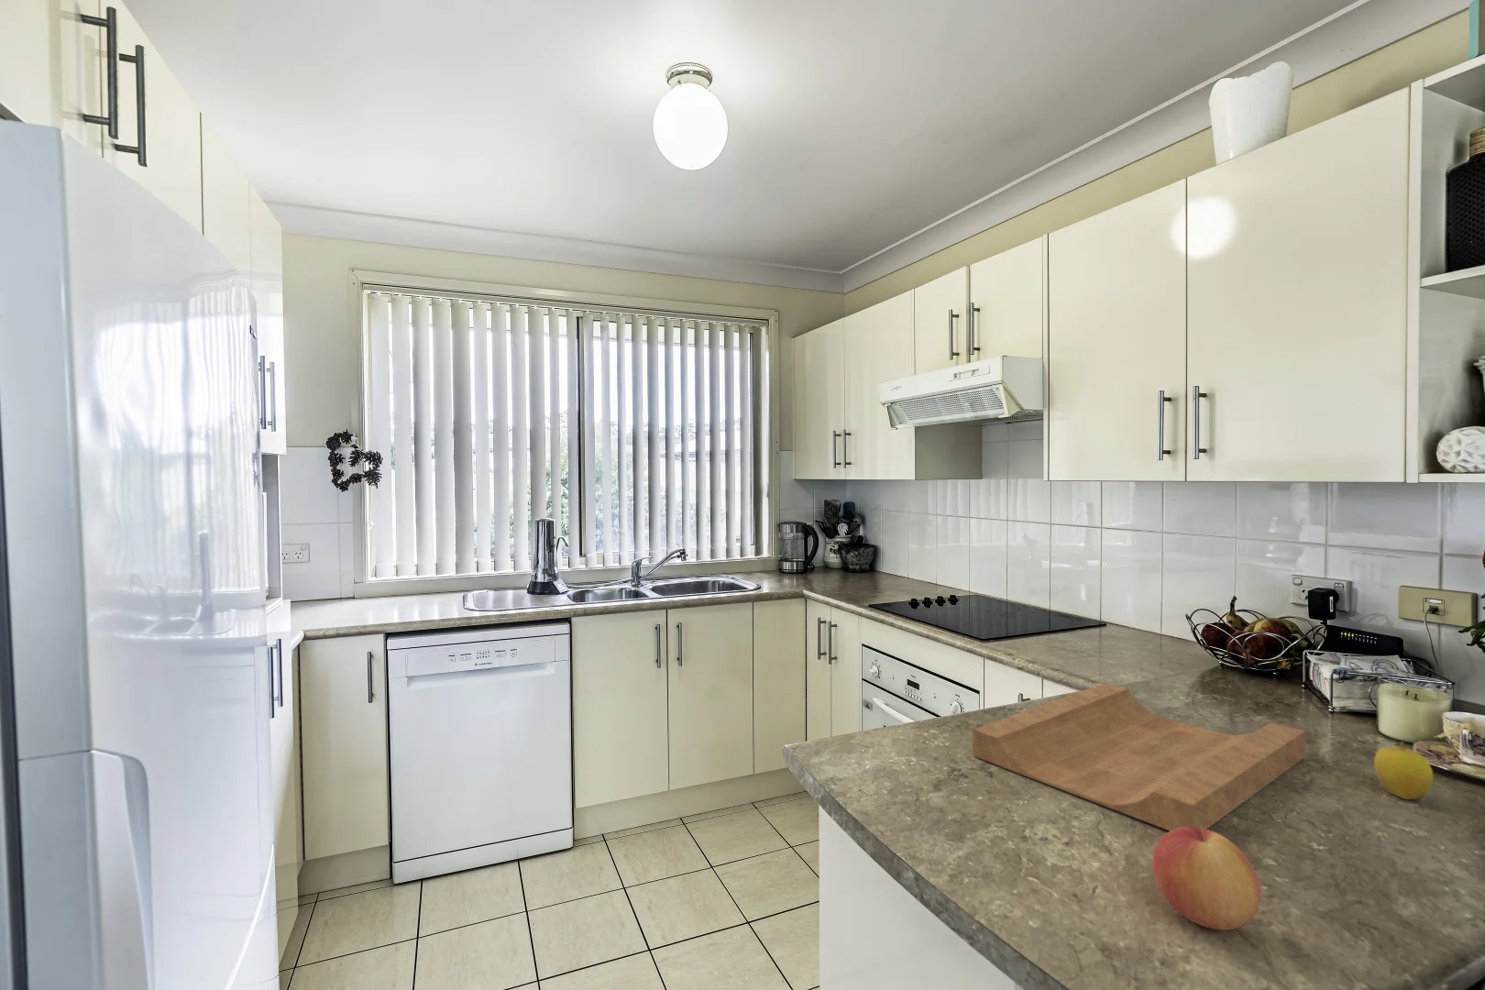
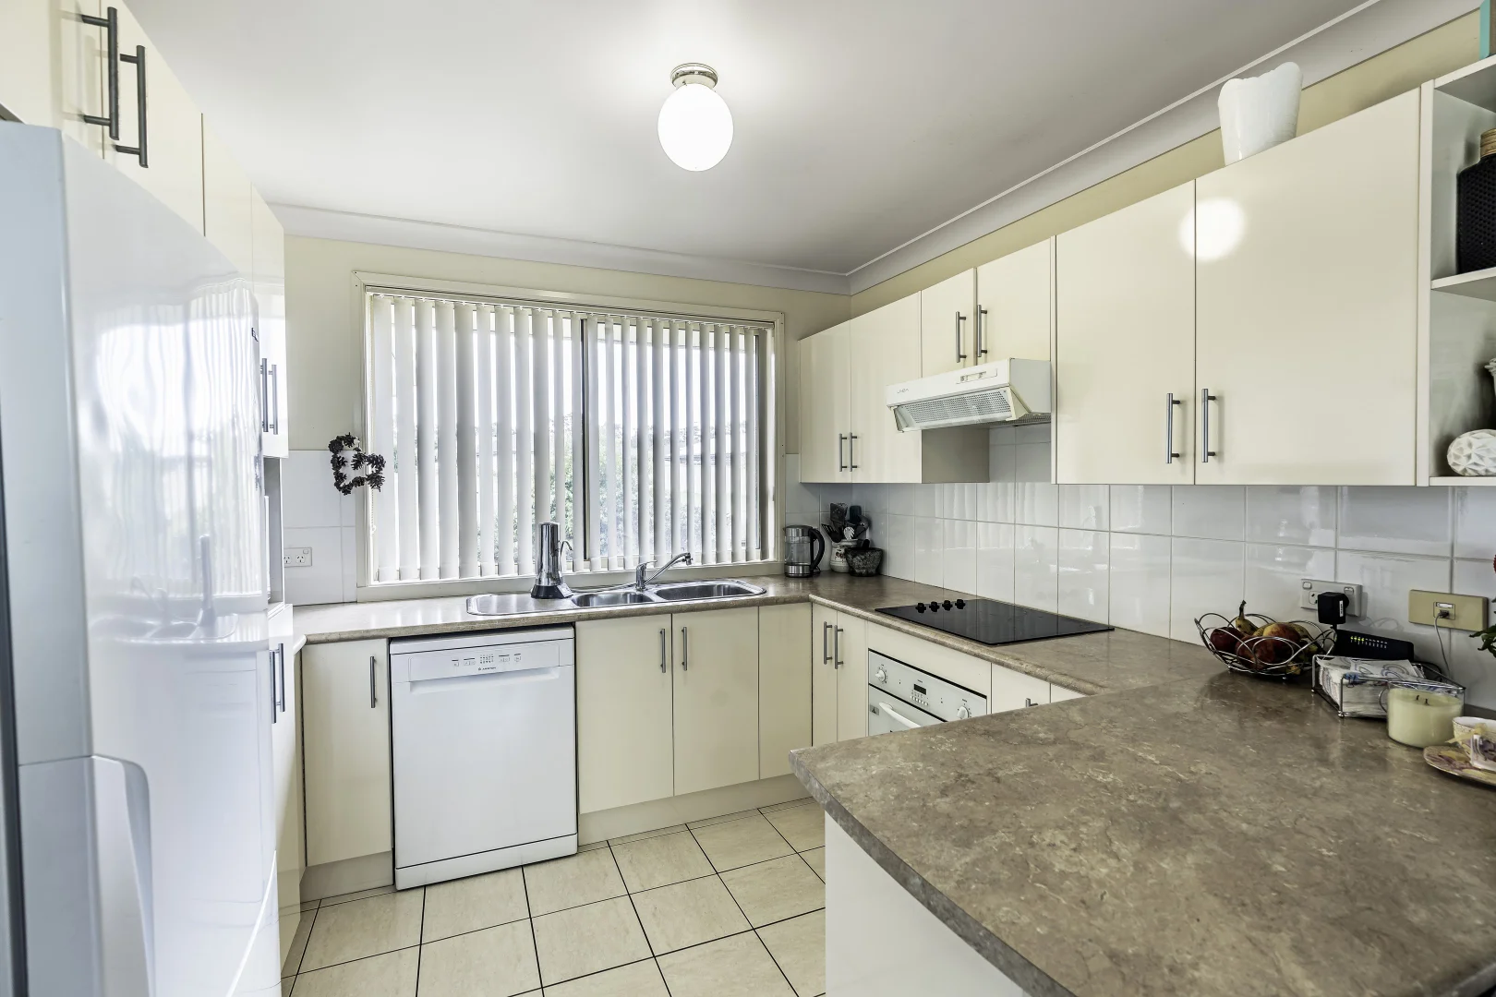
- cutting board [971,682,1306,831]
- apple [1151,824,1262,931]
- apple [1373,740,1434,800]
